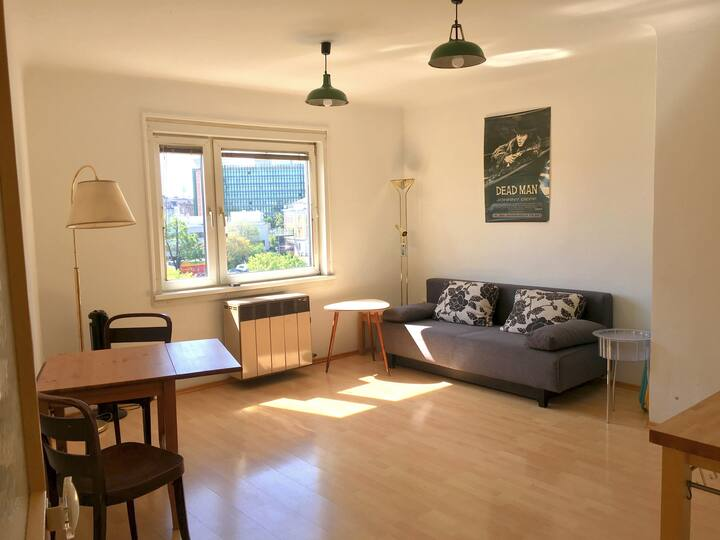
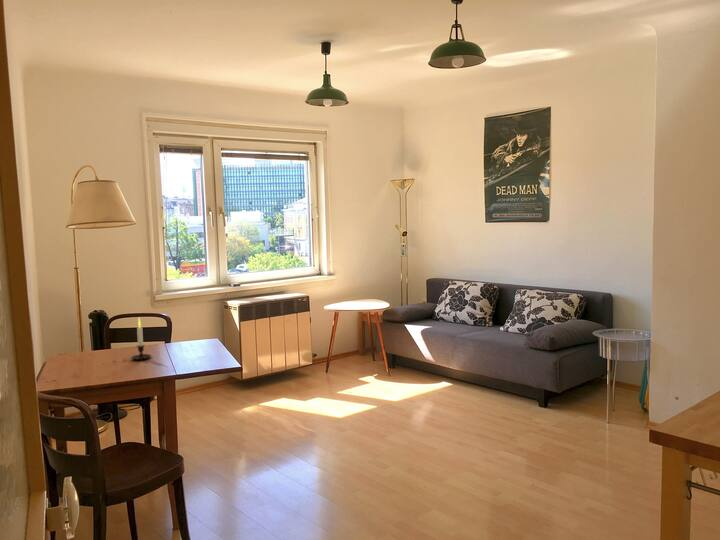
+ candle [130,317,153,361]
